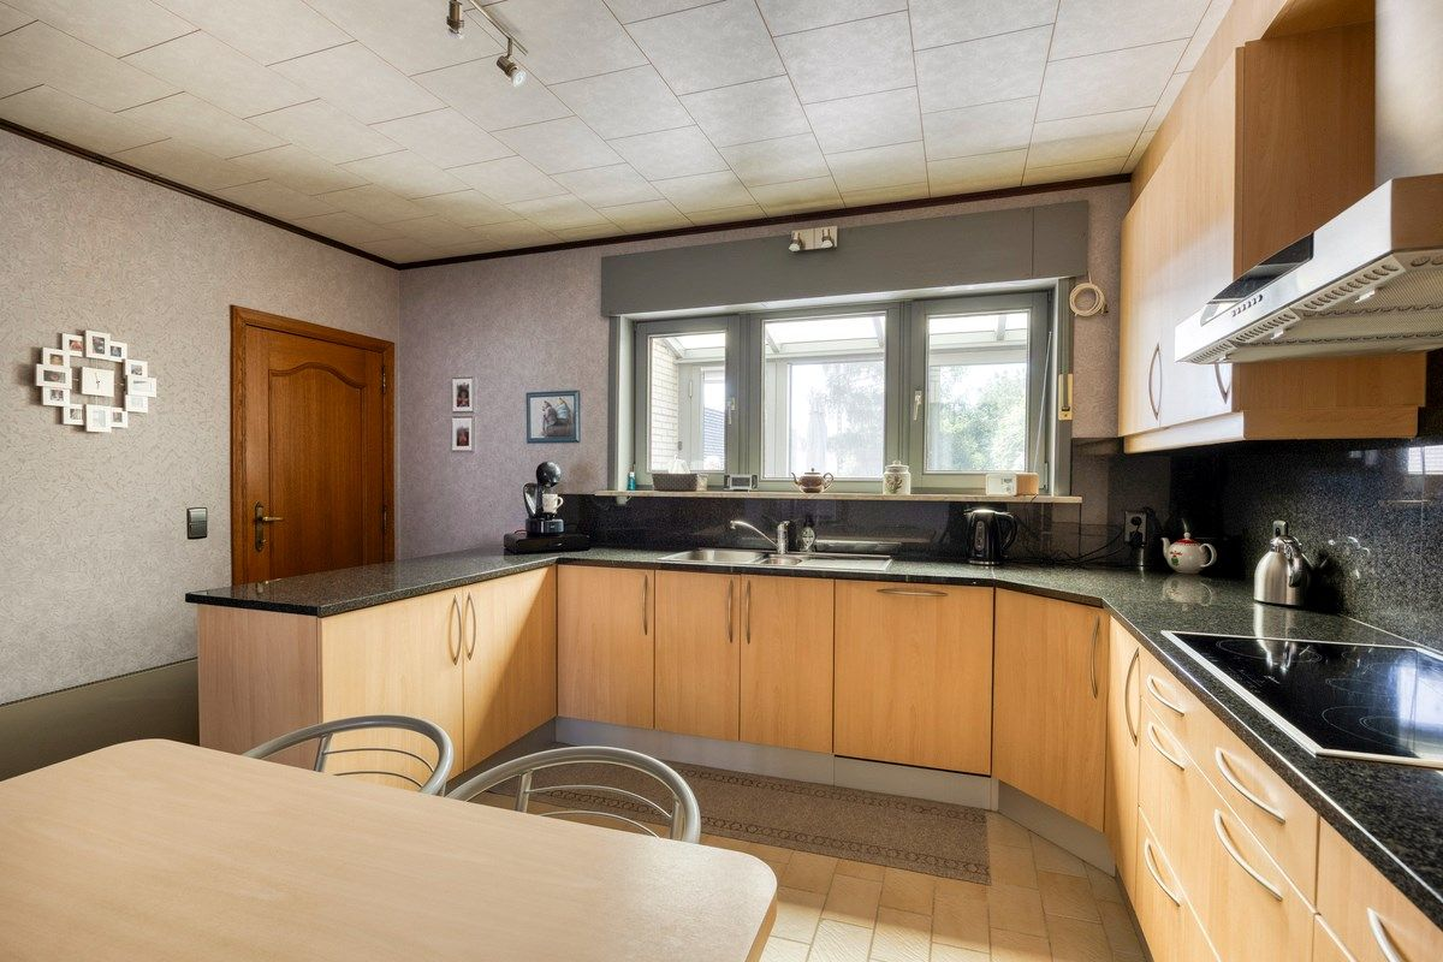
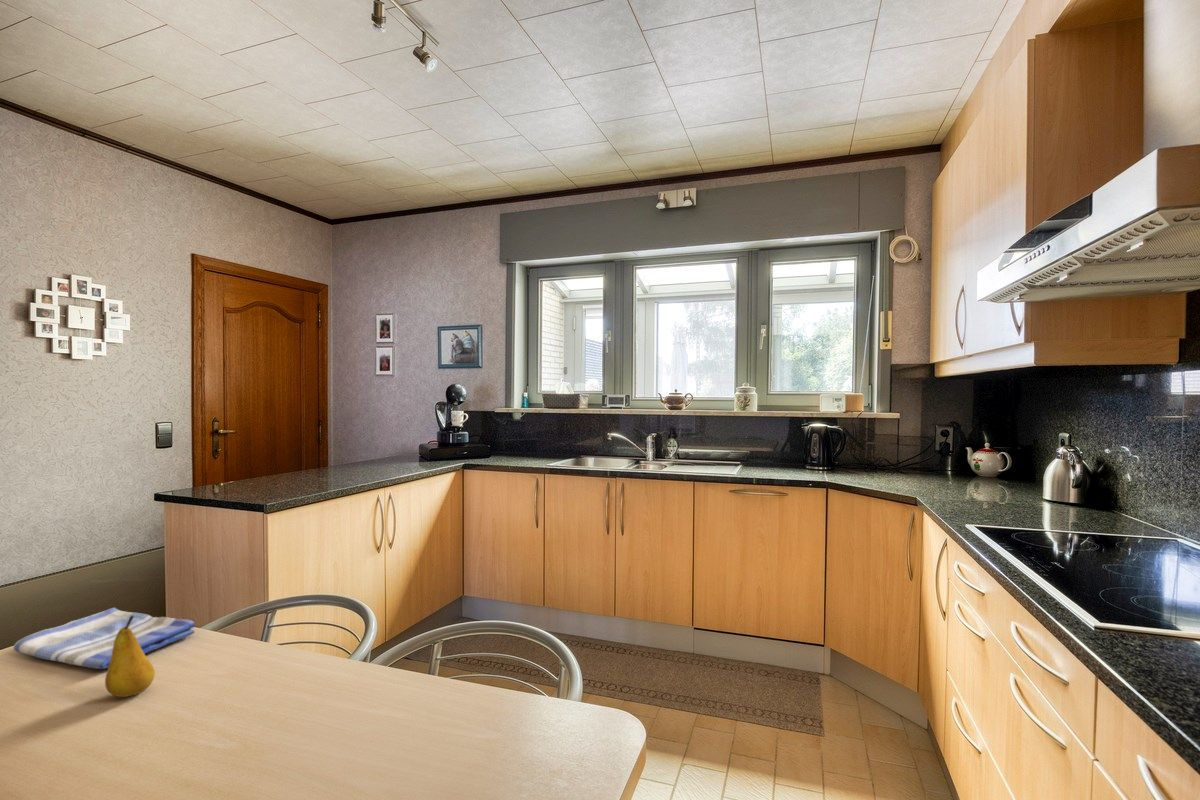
+ fruit [104,616,156,698]
+ dish towel [12,607,196,670]
